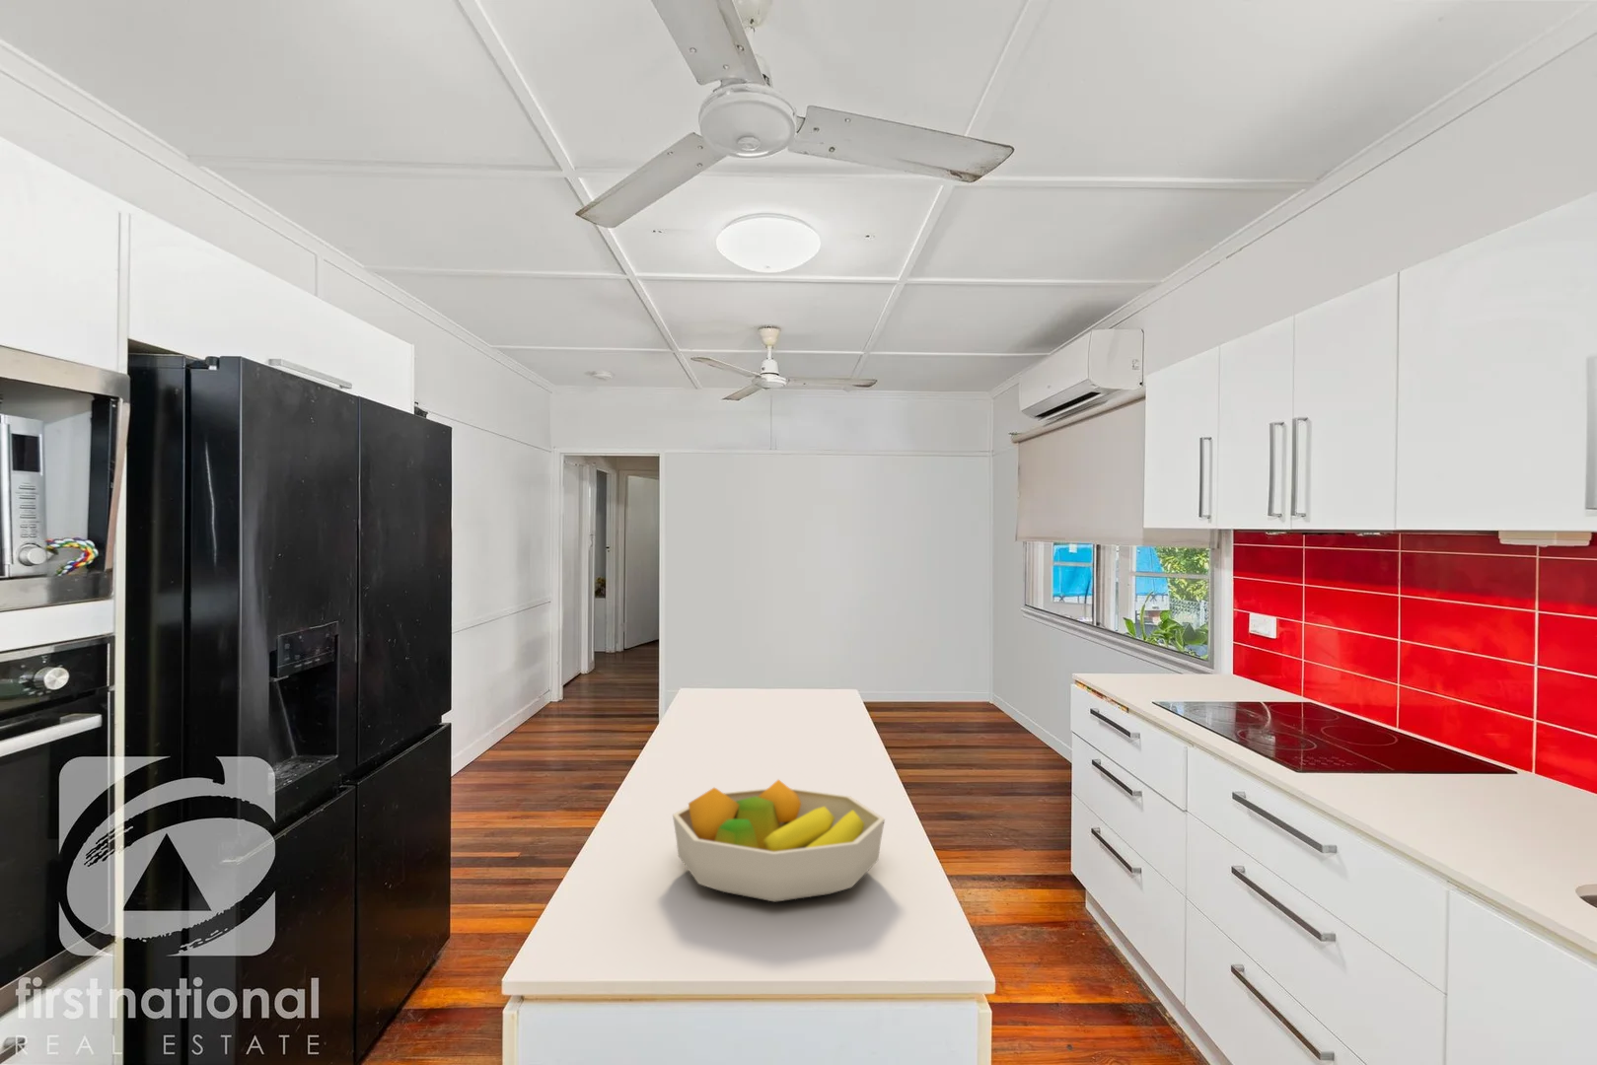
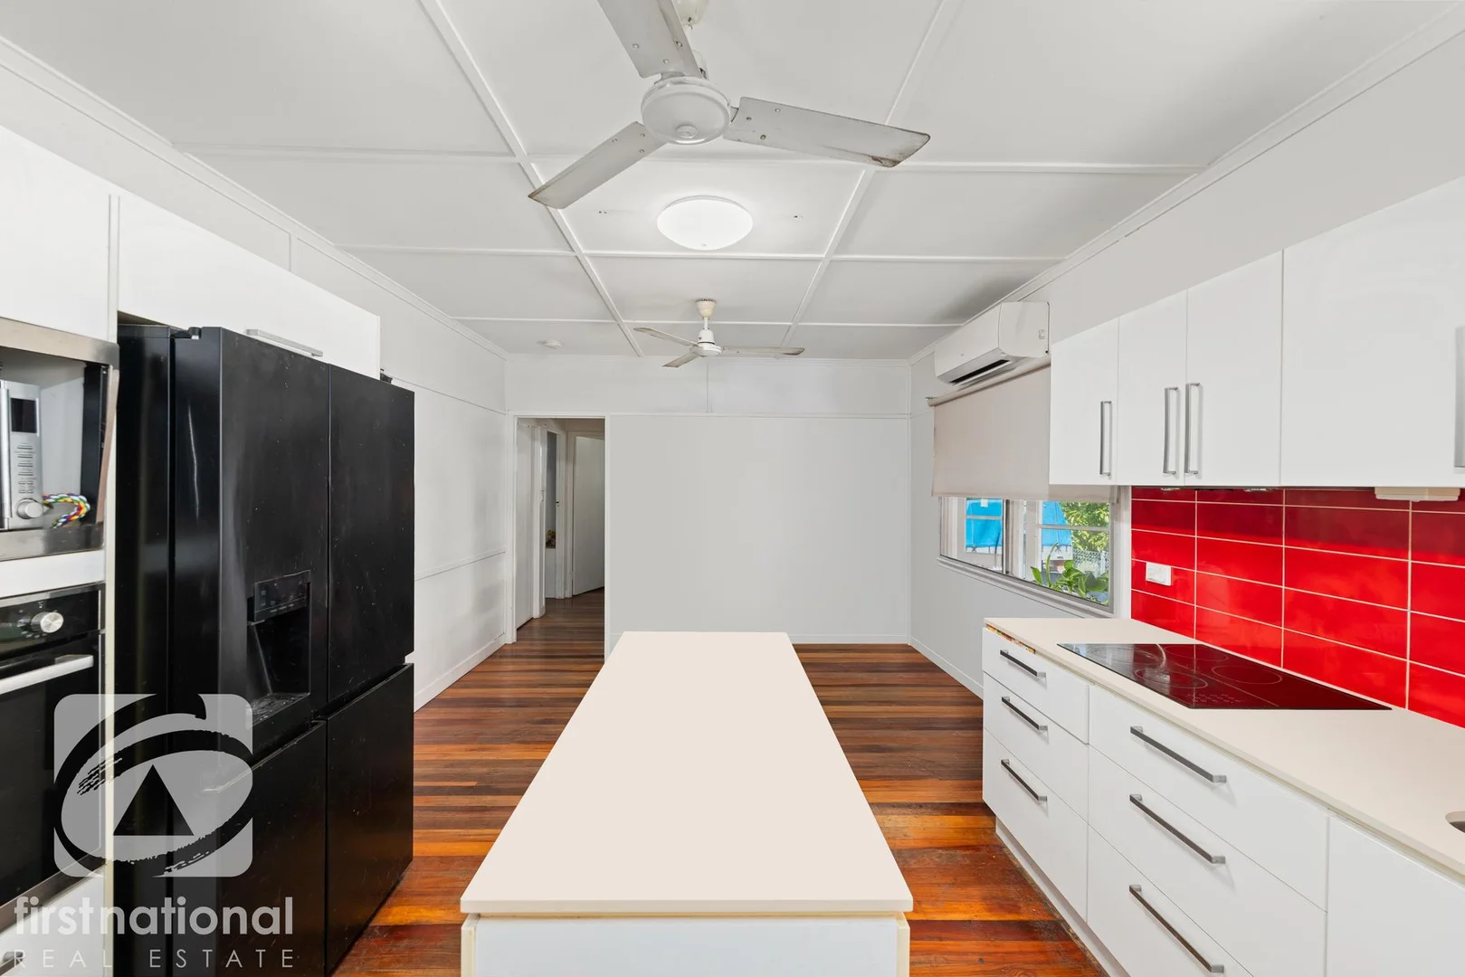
- fruit bowl [672,779,886,903]
